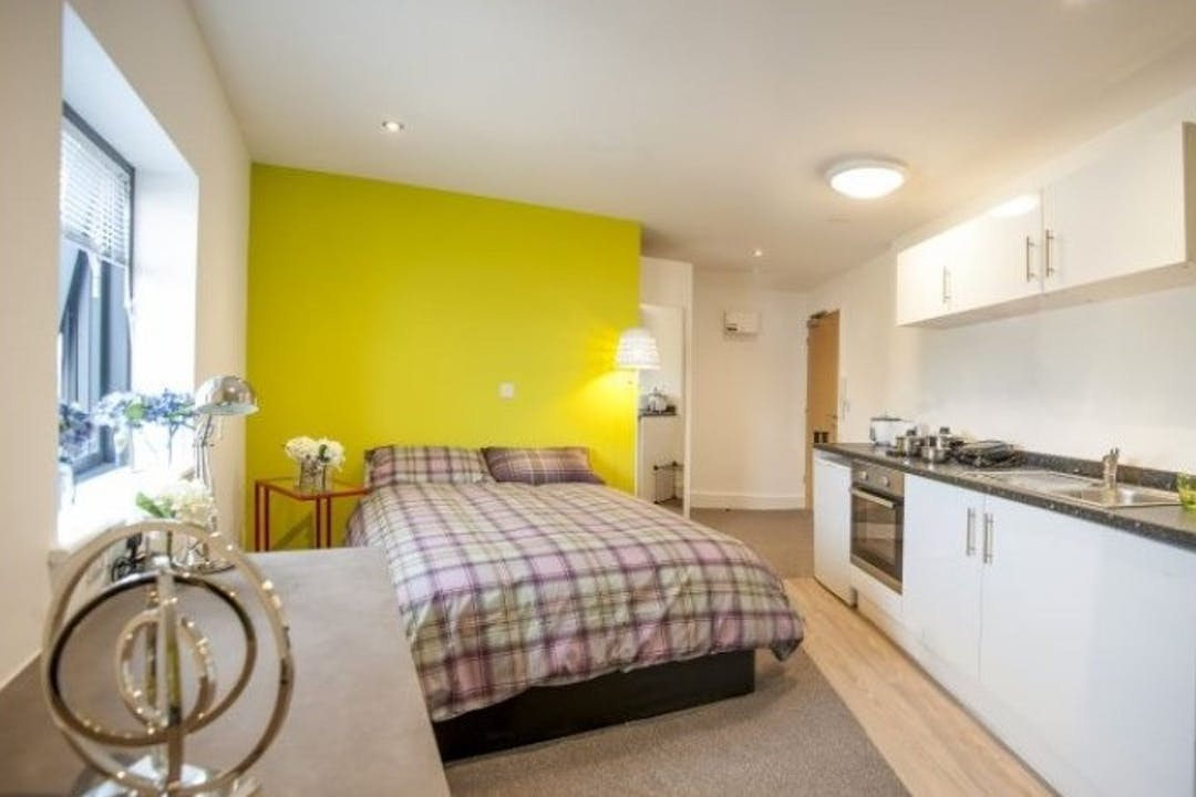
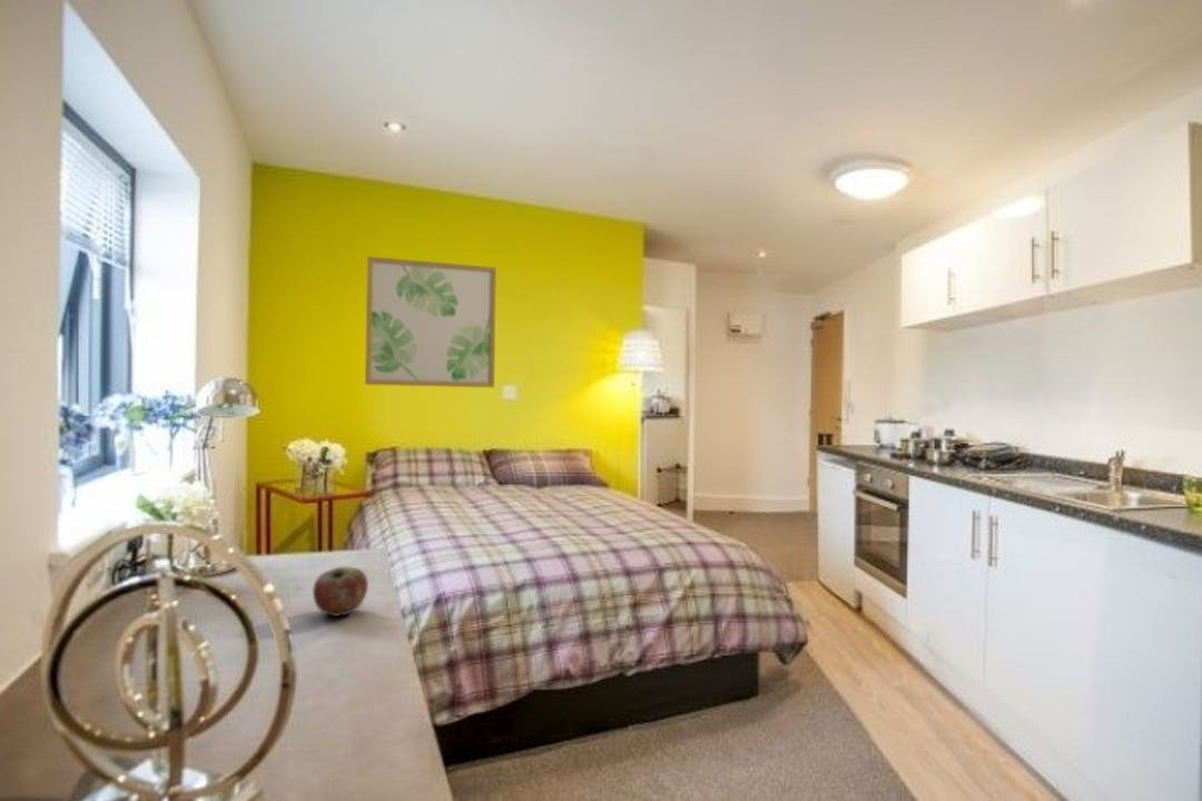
+ apple [312,565,370,617]
+ wall art [364,256,497,388]
